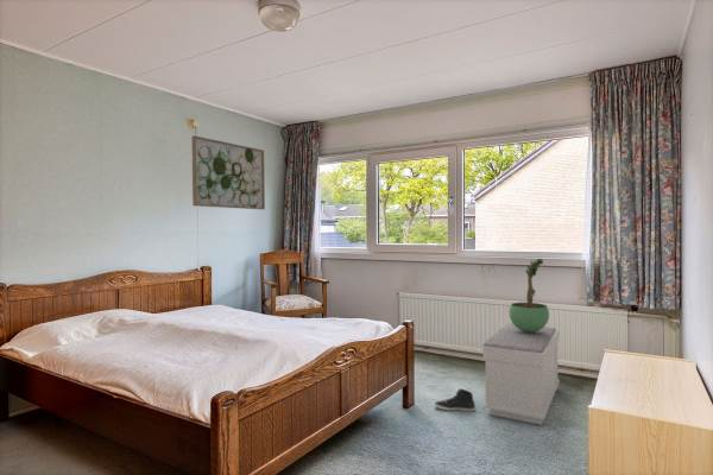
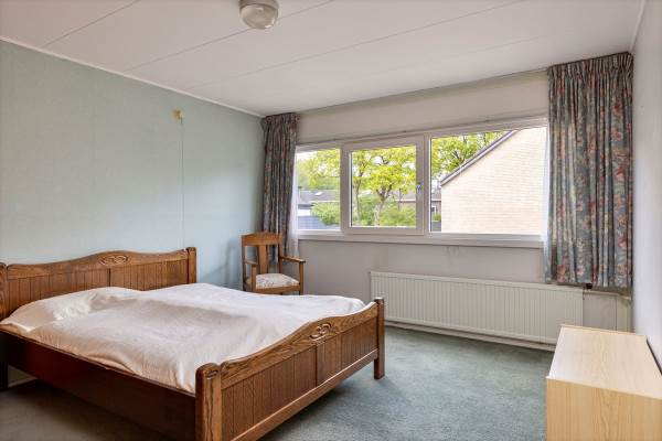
- wall art [191,134,266,210]
- sneaker [433,387,477,412]
- potted plant [509,258,550,332]
- bench [481,322,561,426]
